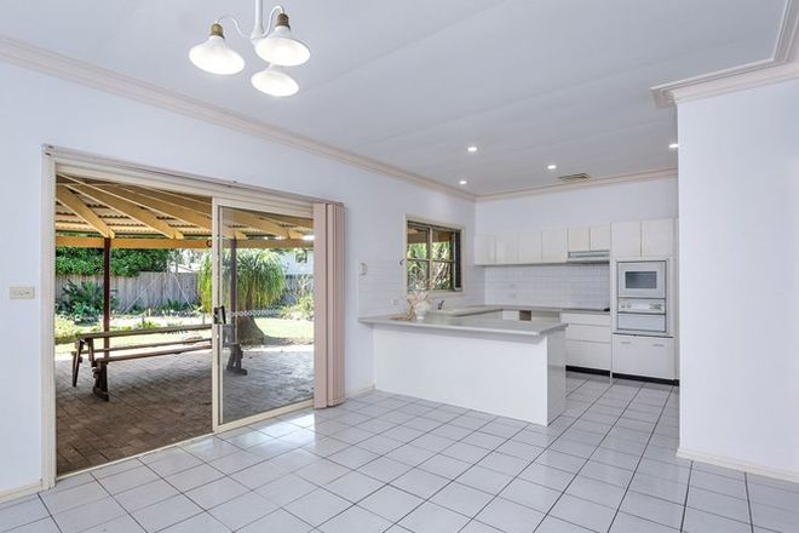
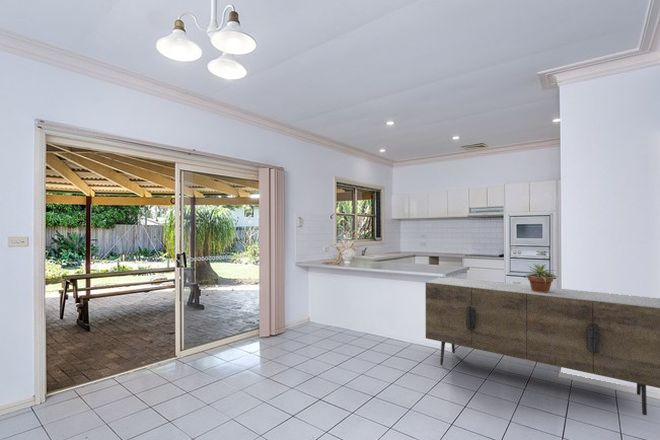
+ potted plant [524,262,558,293]
+ sideboard [425,276,660,416]
